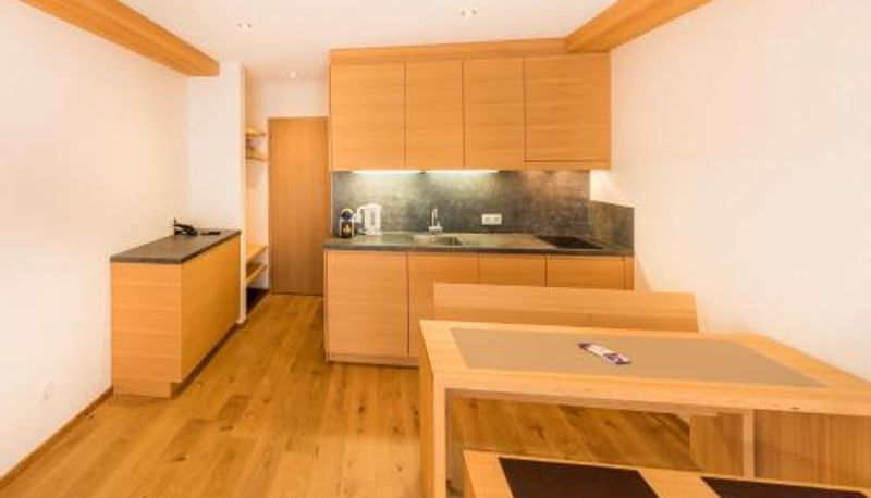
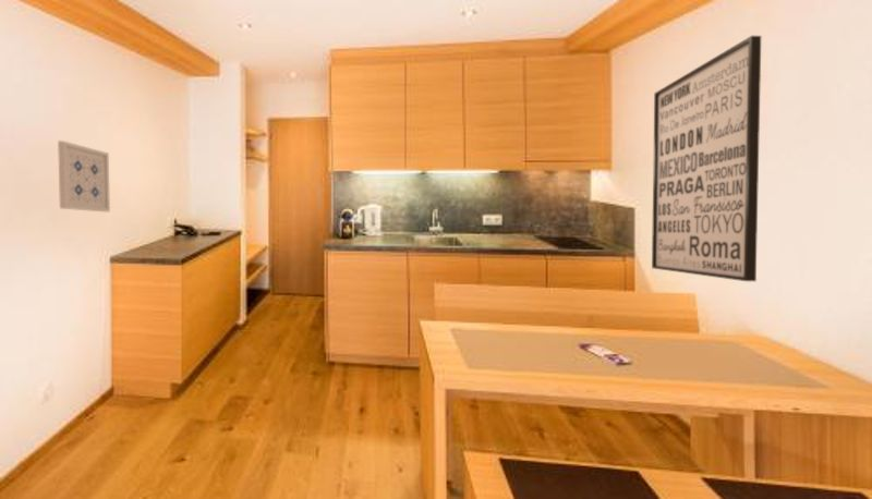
+ wall art [651,35,762,282]
+ wall art [57,139,111,212]
